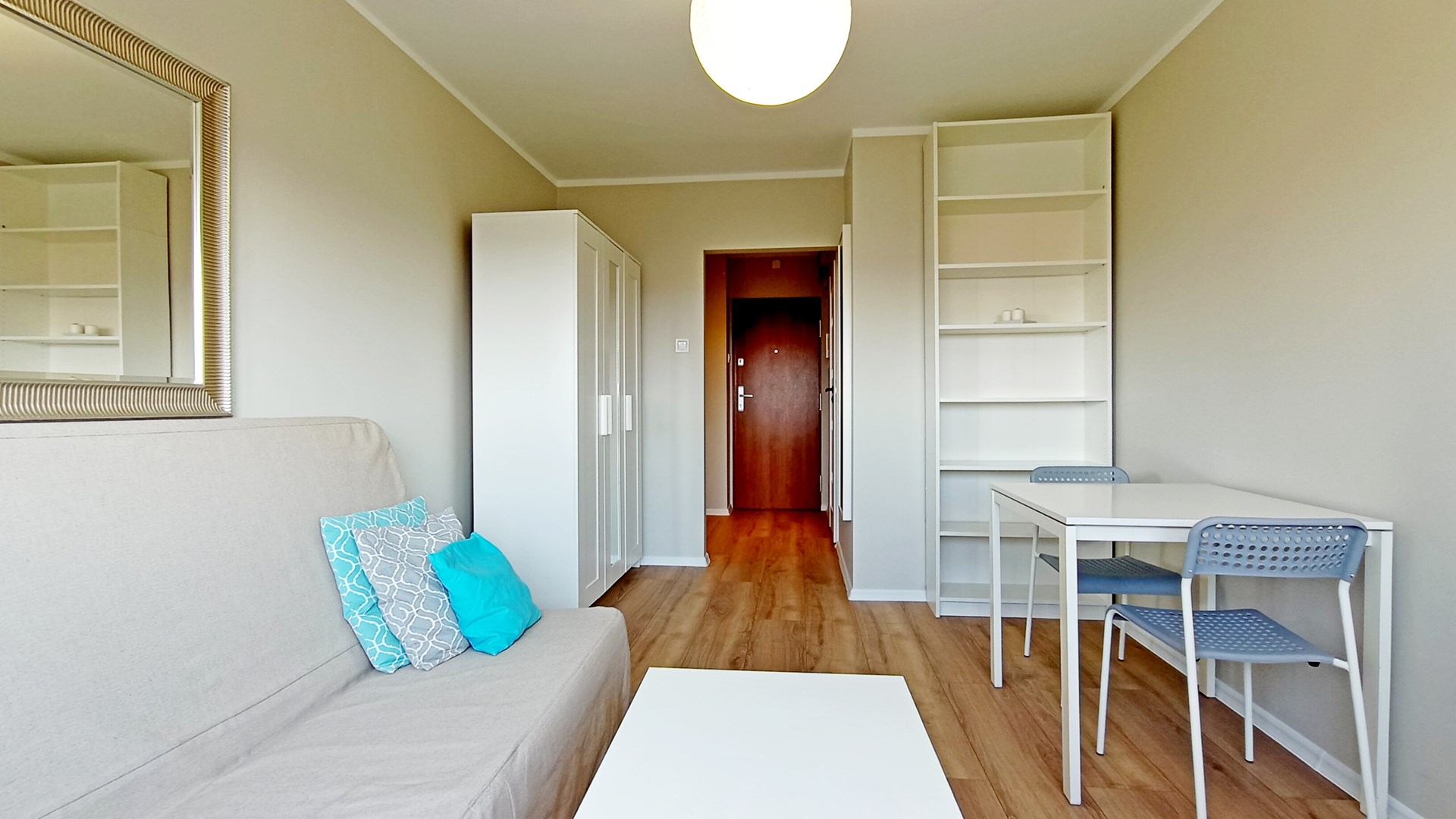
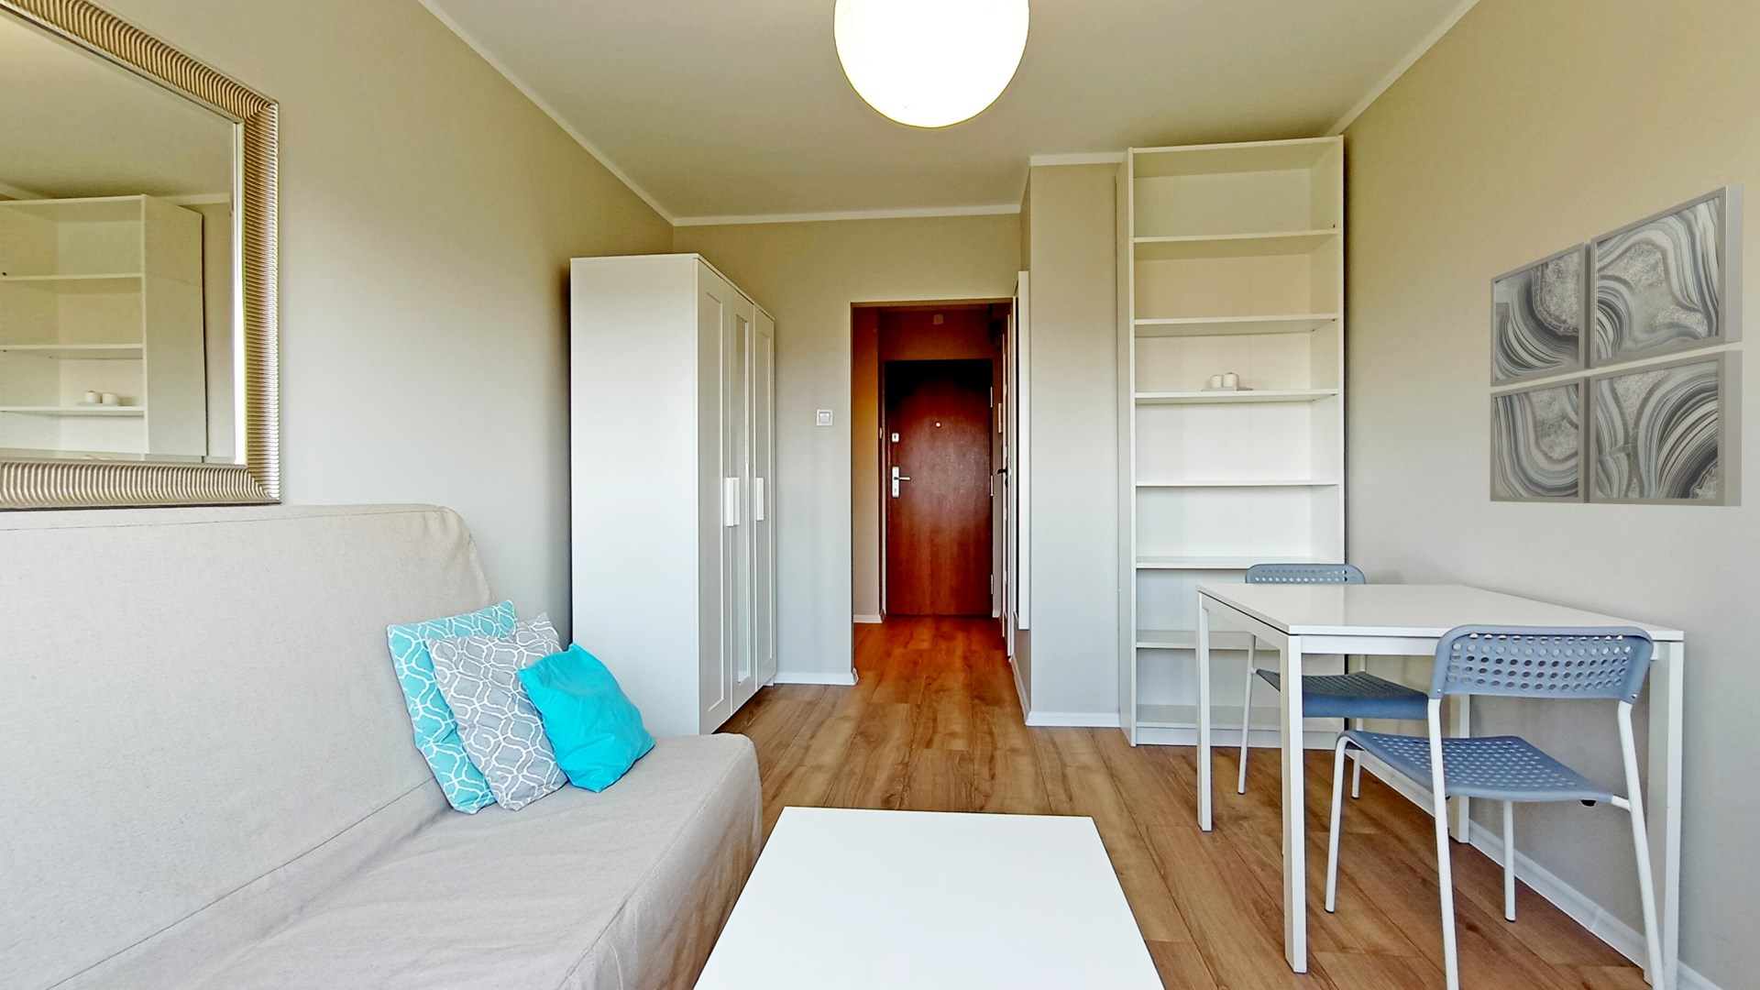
+ wall art [1489,184,1744,506]
